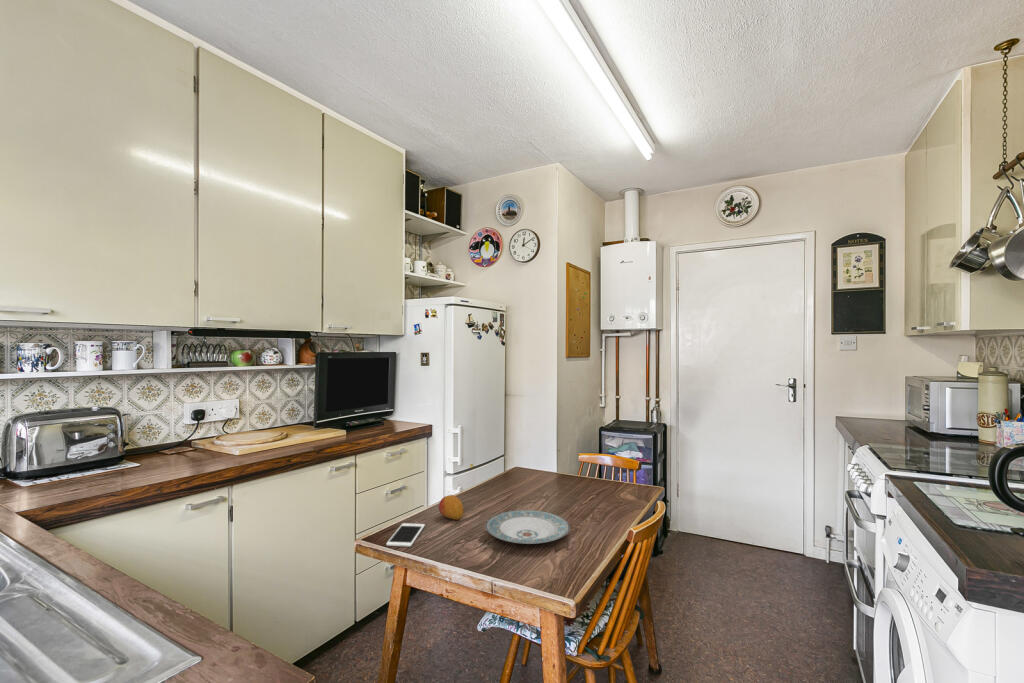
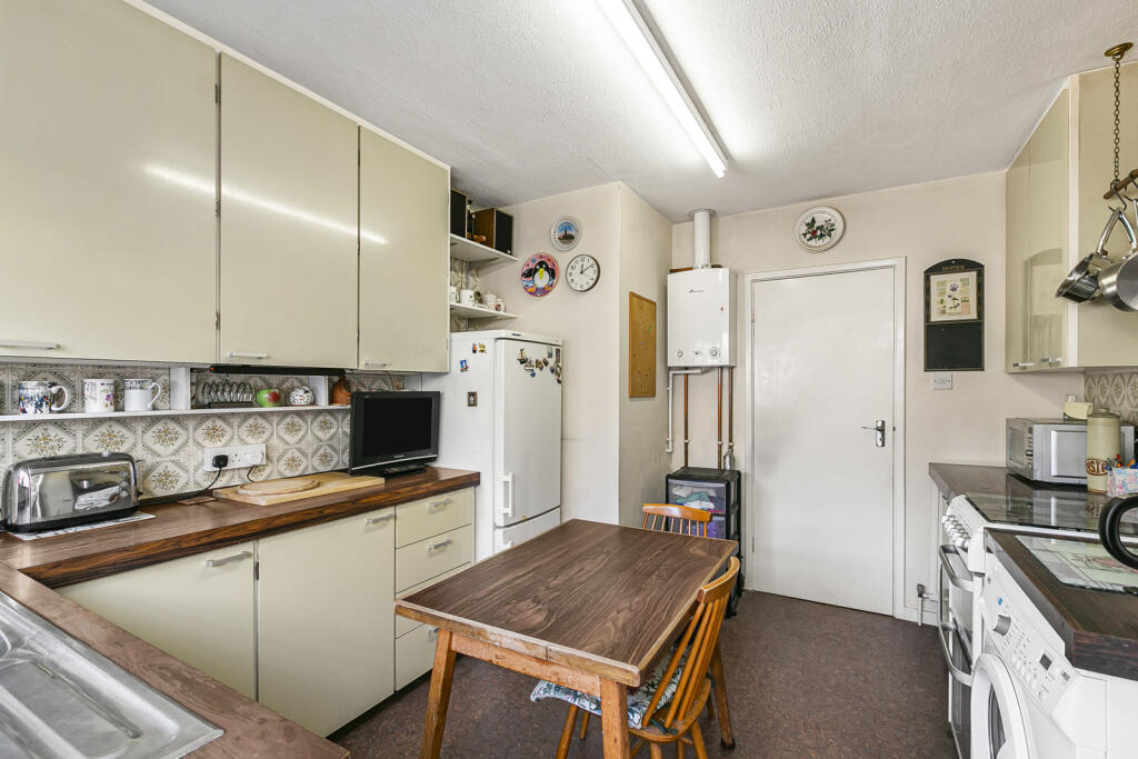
- fruit [438,494,465,521]
- cell phone [385,522,426,548]
- plate [485,509,571,545]
